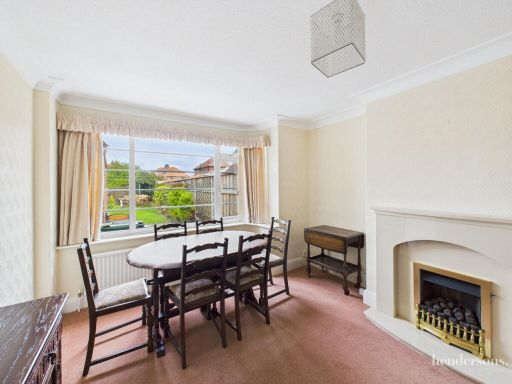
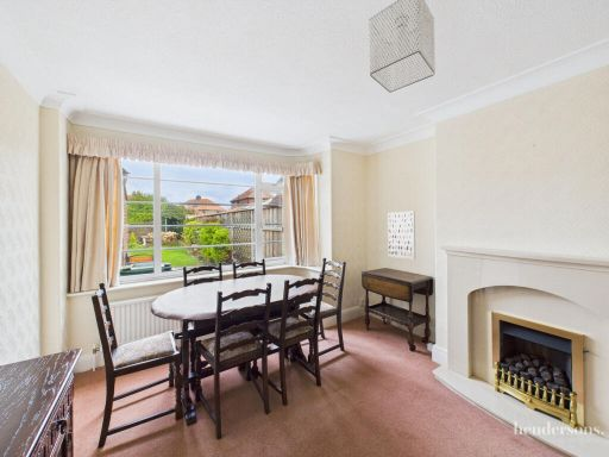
+ wall art [387,209,416,259]
